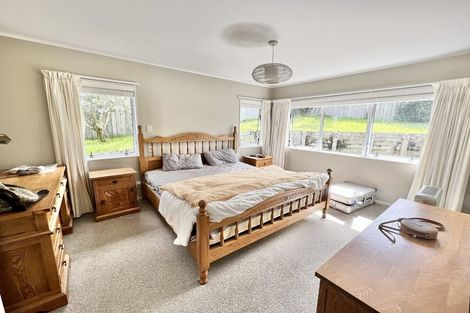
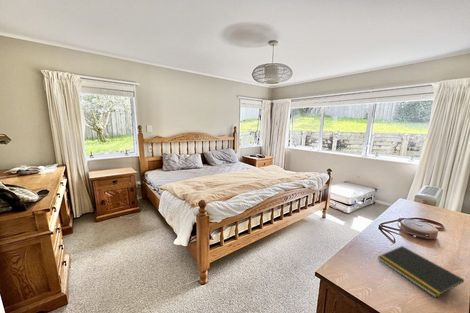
+ notepad [377,245,465,299]
